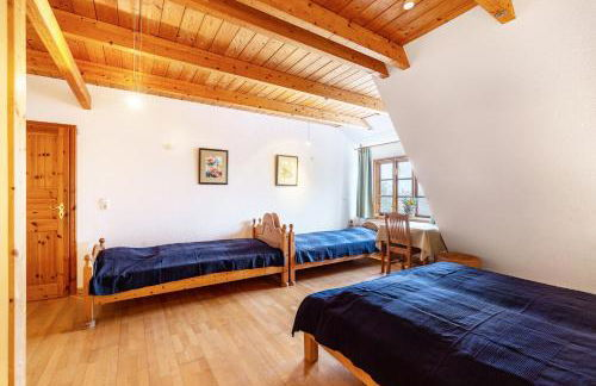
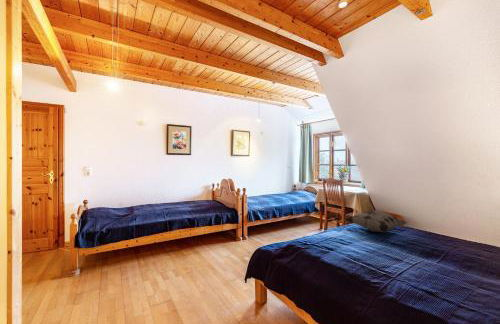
+ decorative pillow [345,209,410,233]
